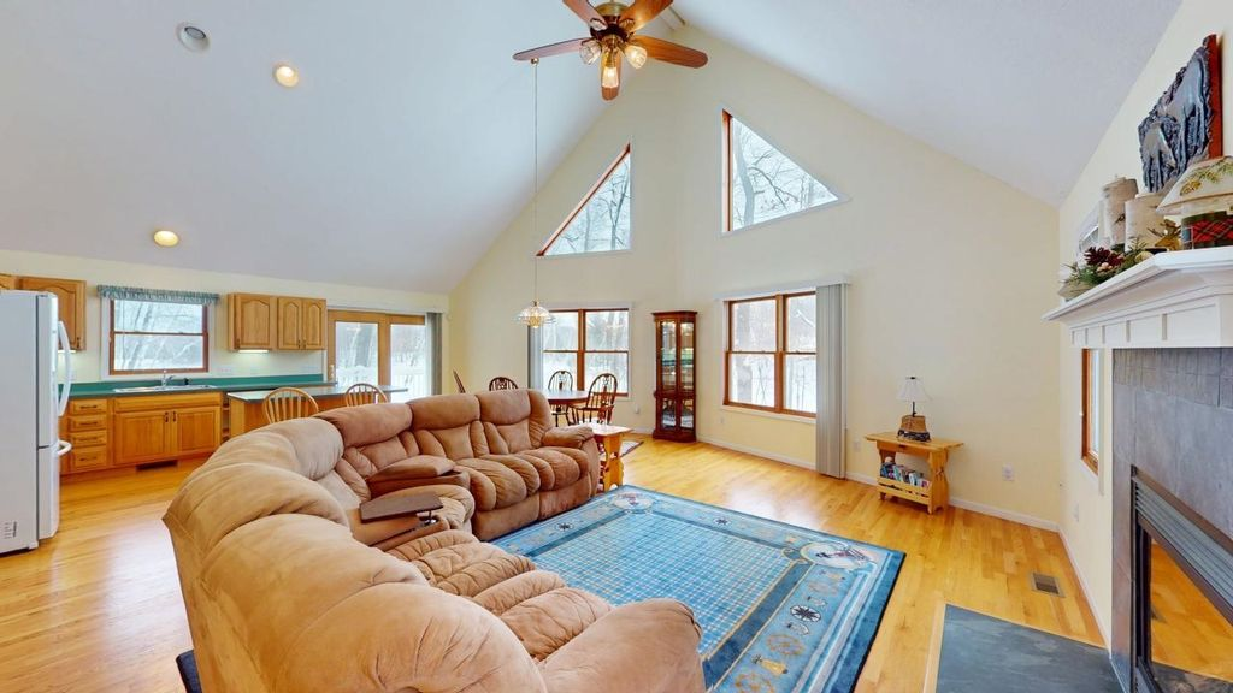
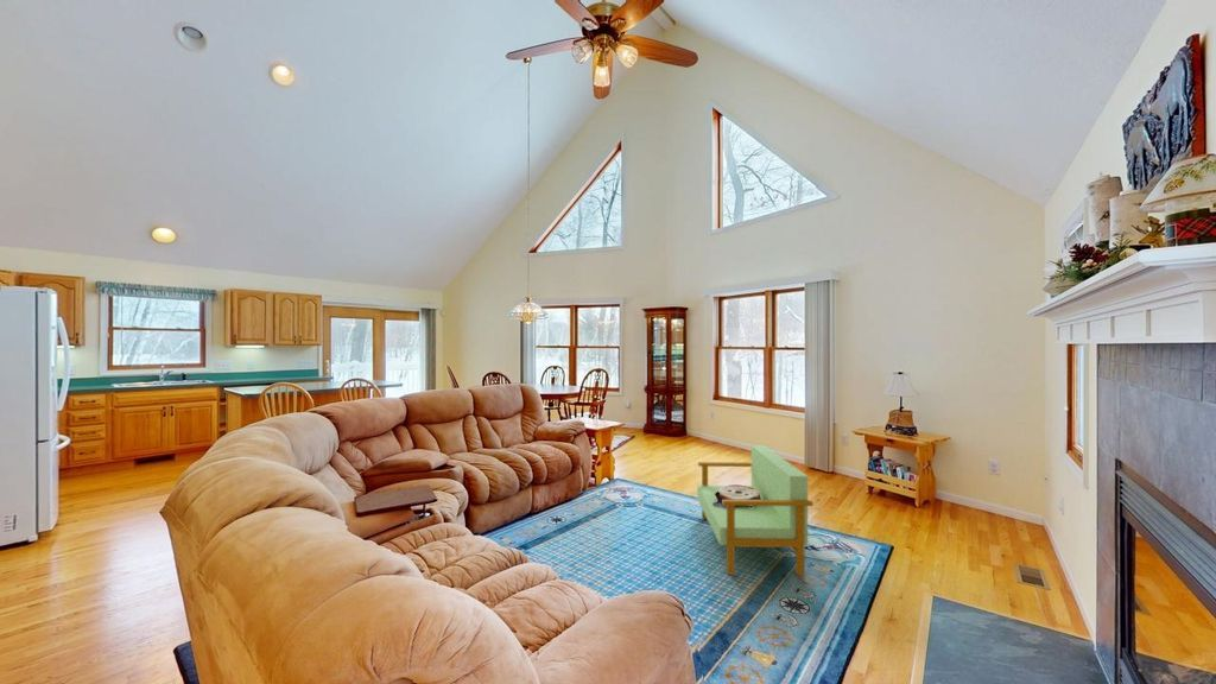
+ plush toy [712,483,761,508]
+ loveseat [696,444,815,576]
